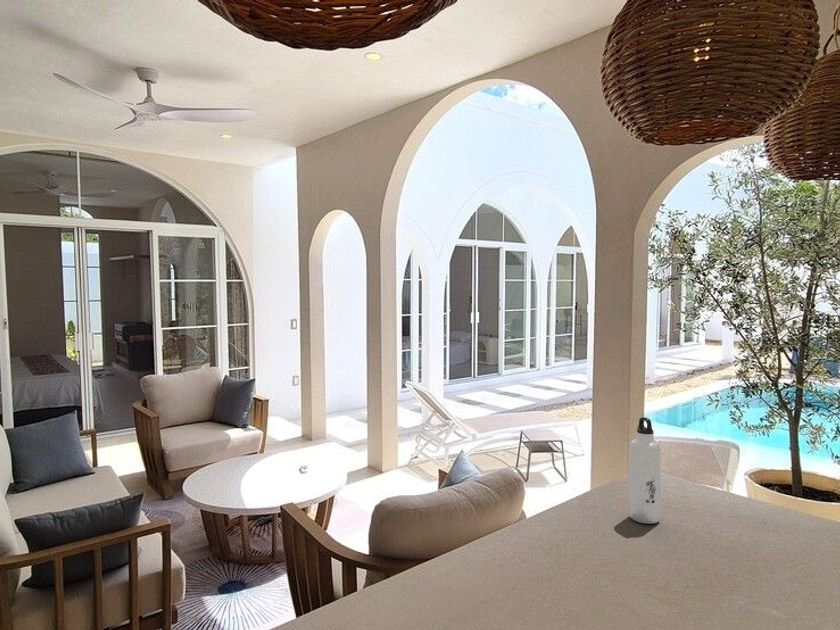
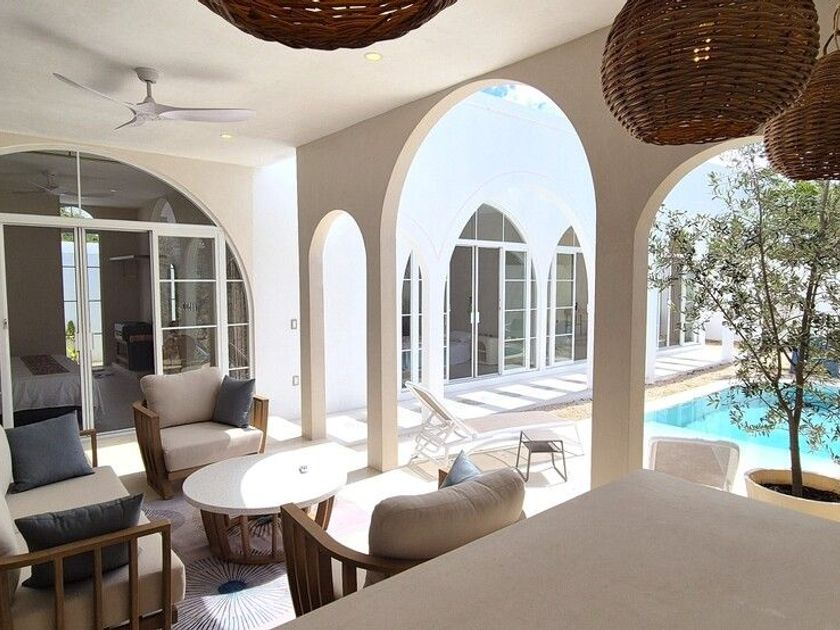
- water bottle [629,416,661,525]
